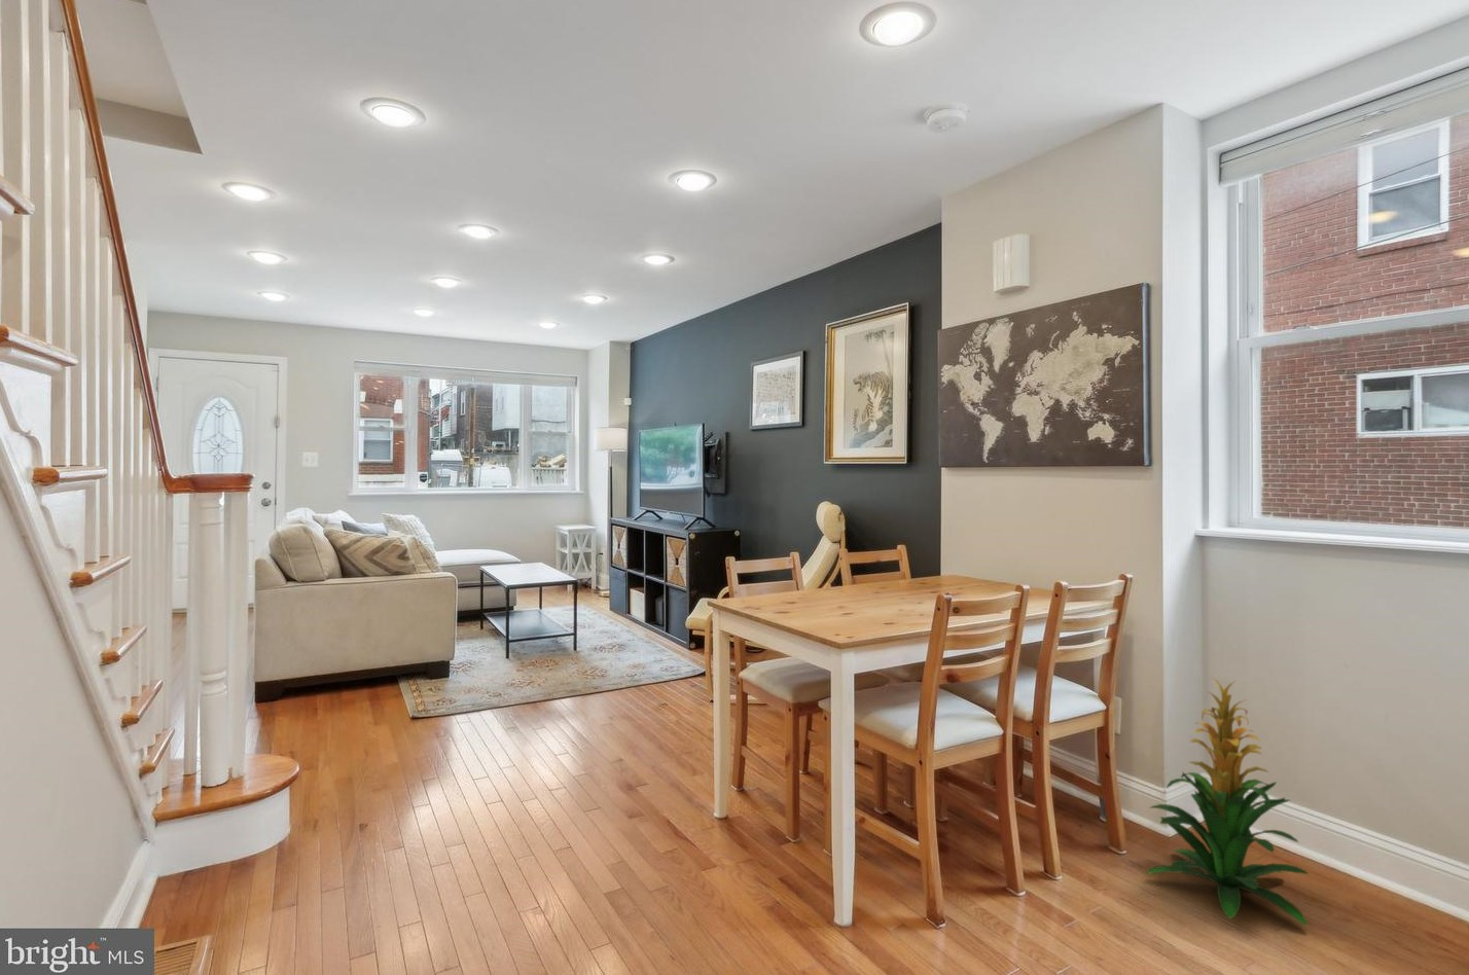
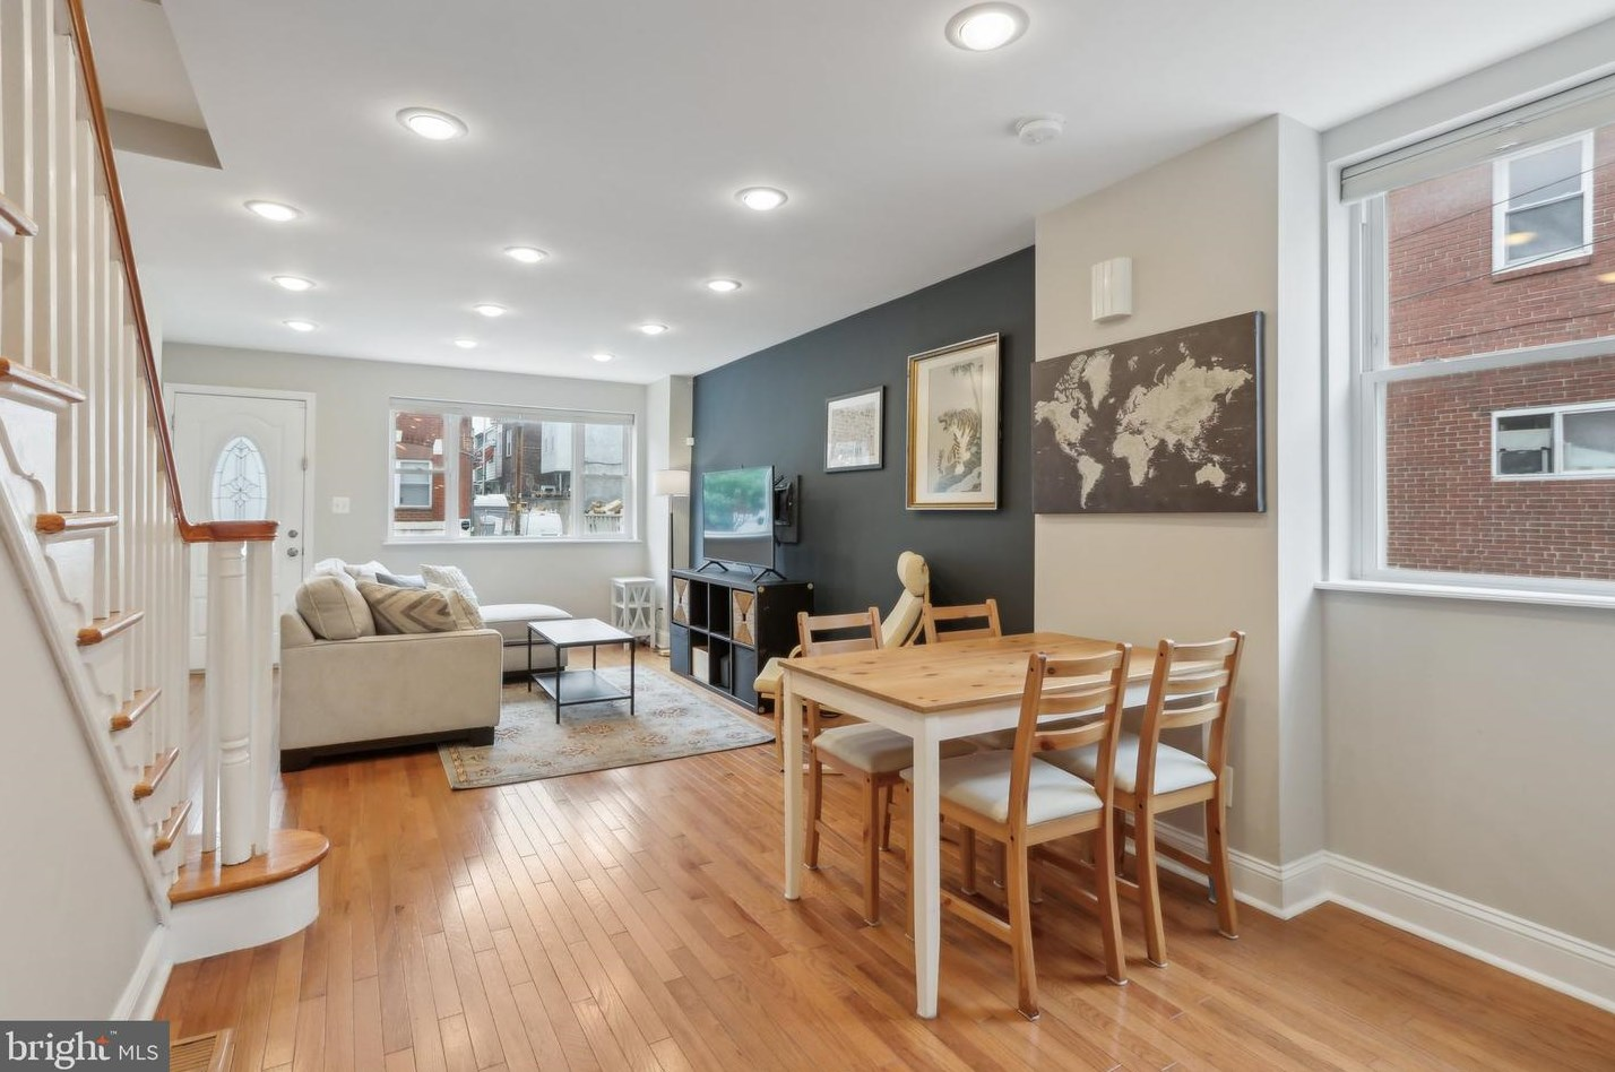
- indoor plant [1145,675,1310,928]
